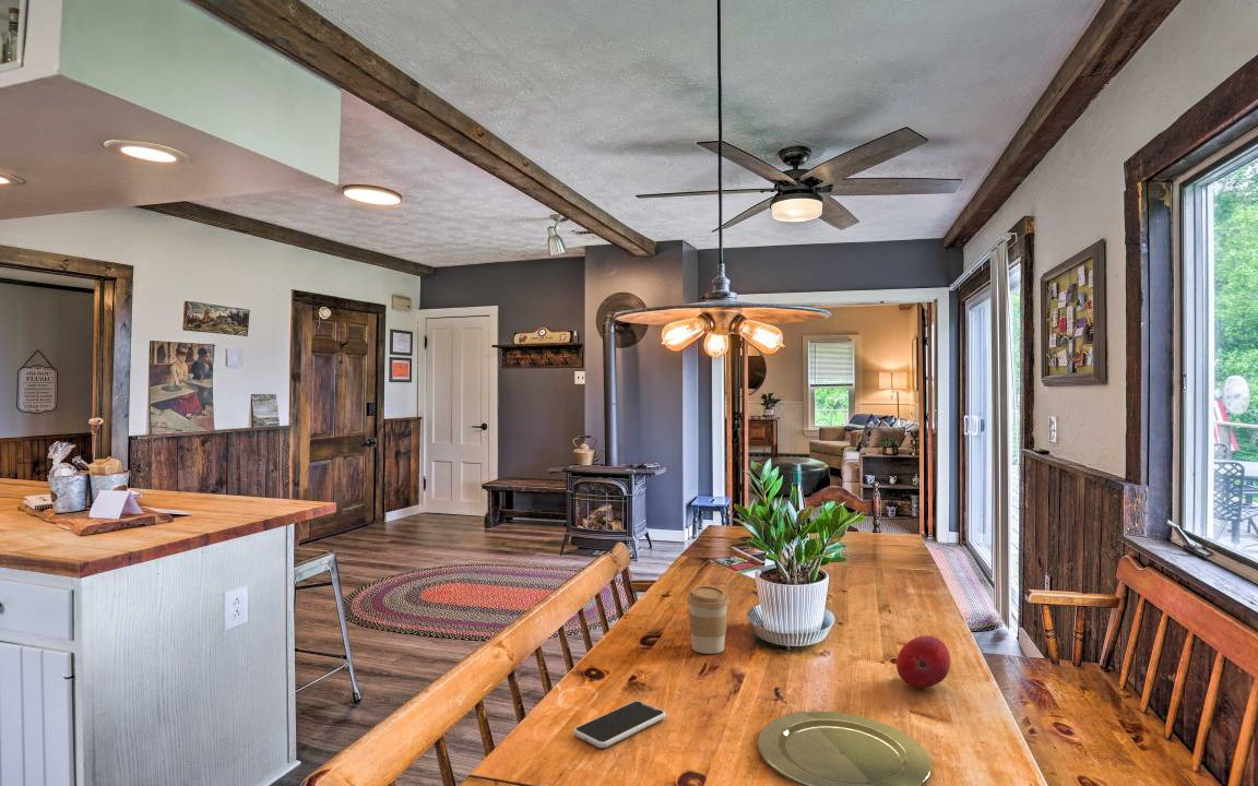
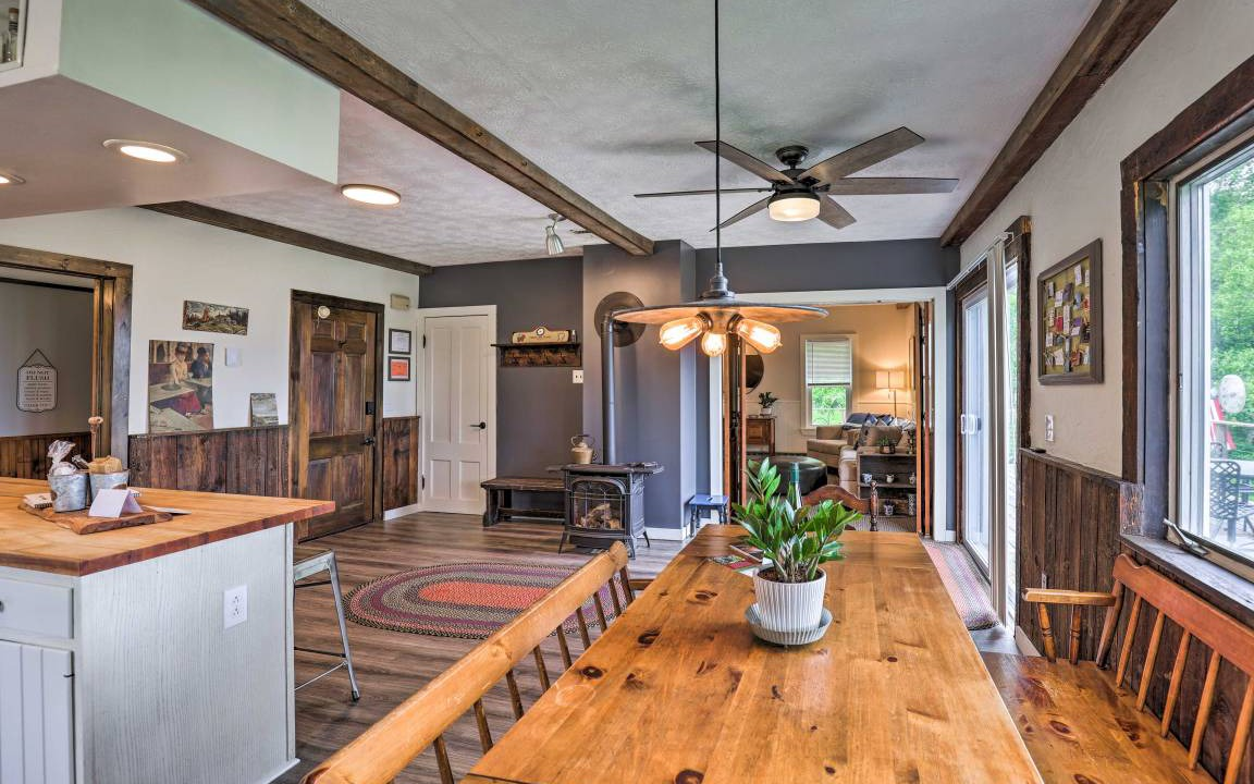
- plate [757,711,933,786]
- smartphone [572,700,667,749]
- coffee cup [686,585,731,655]
- fruit [895,634,951,689]
